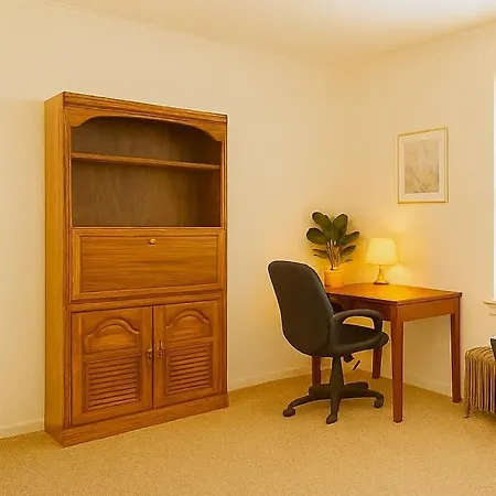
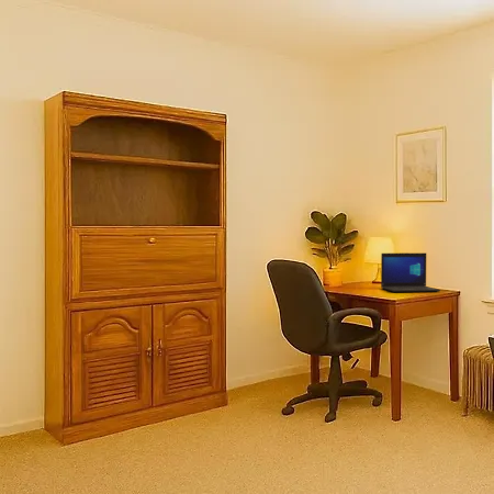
+ laptop [380,252,441,293]
